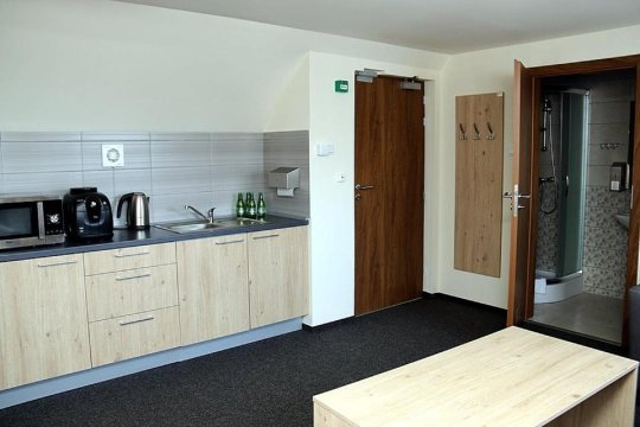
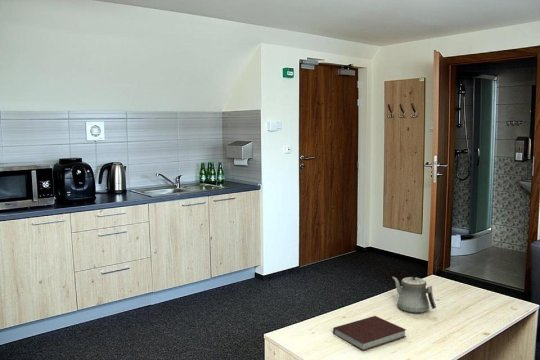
+ teapot [391,276,437,314]
+ notebook [332,315,407,352]
